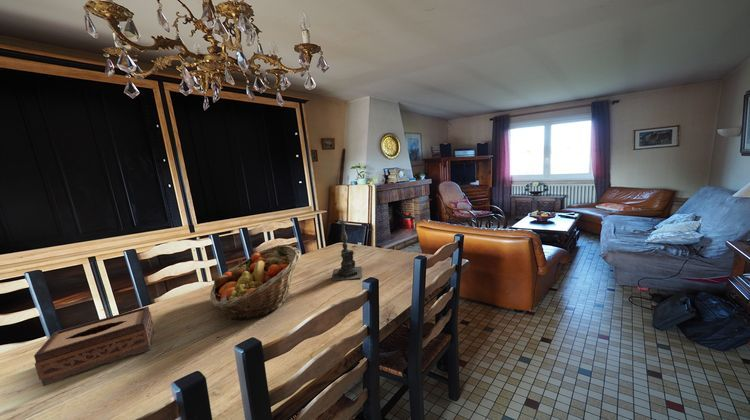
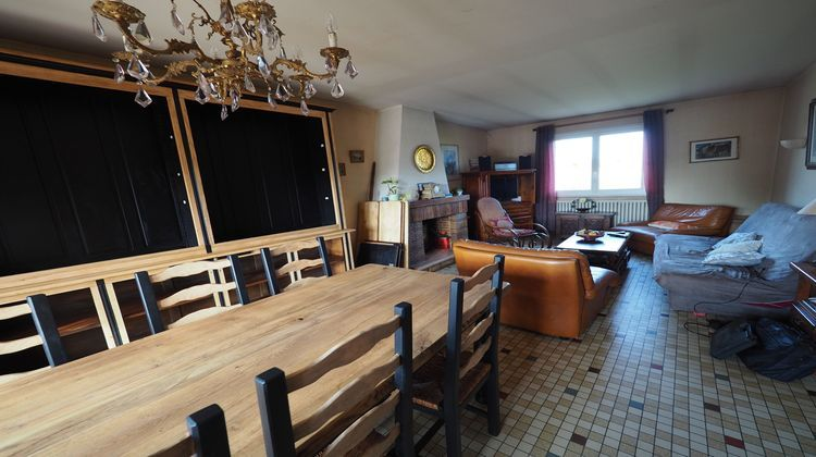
- candle holder [331,216,363,282]
- fruit basket [209,244,302,321]
- tissue box [33,306,155,387]
